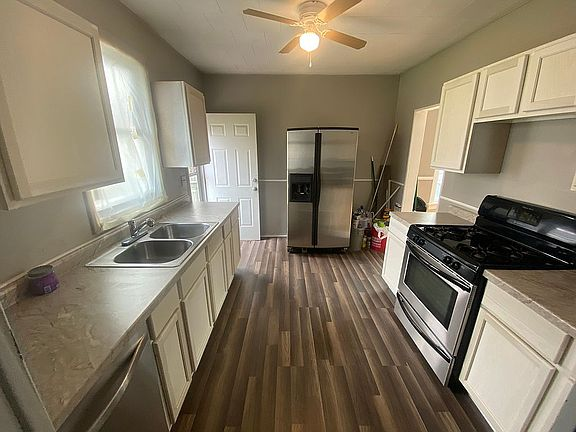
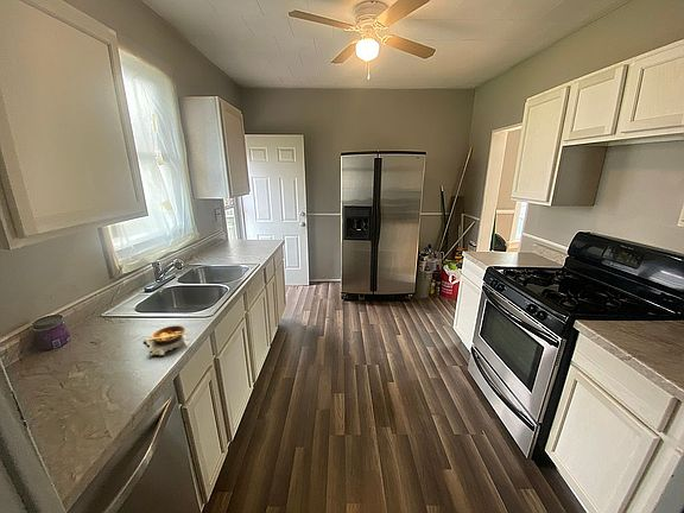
+ soup bowl [142,324,191,357]
